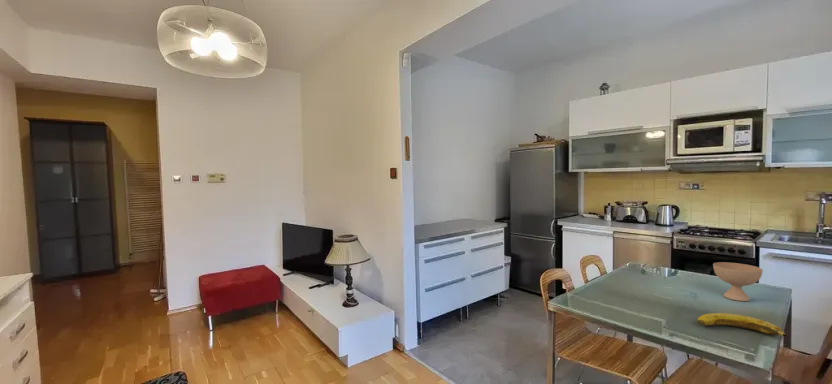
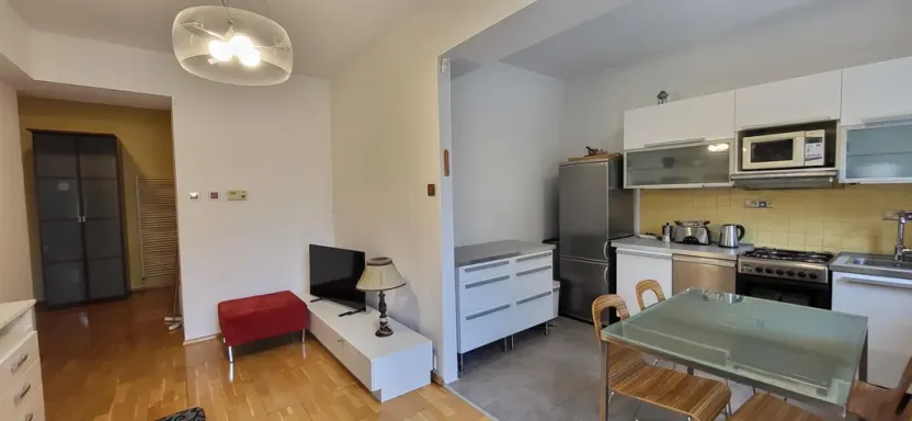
- banana [696,312,788,337]
- bowl [712,261,764,302]
